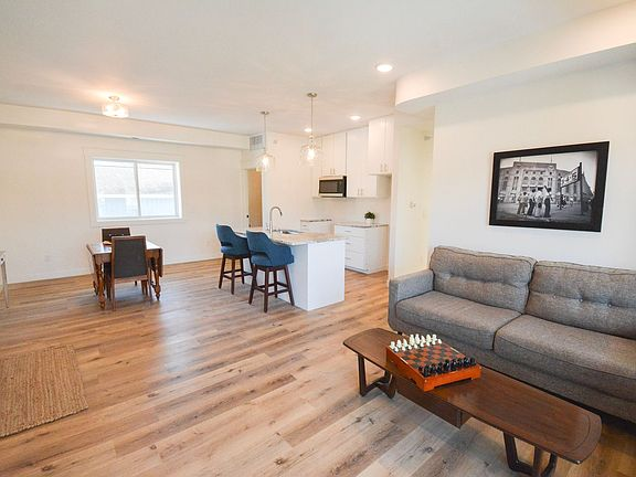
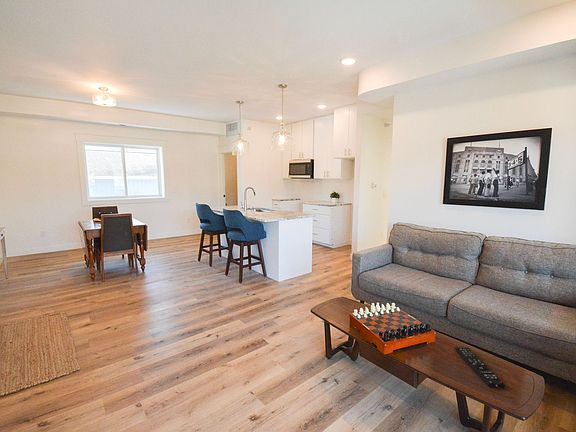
+ remote control [454,346,506,388]
